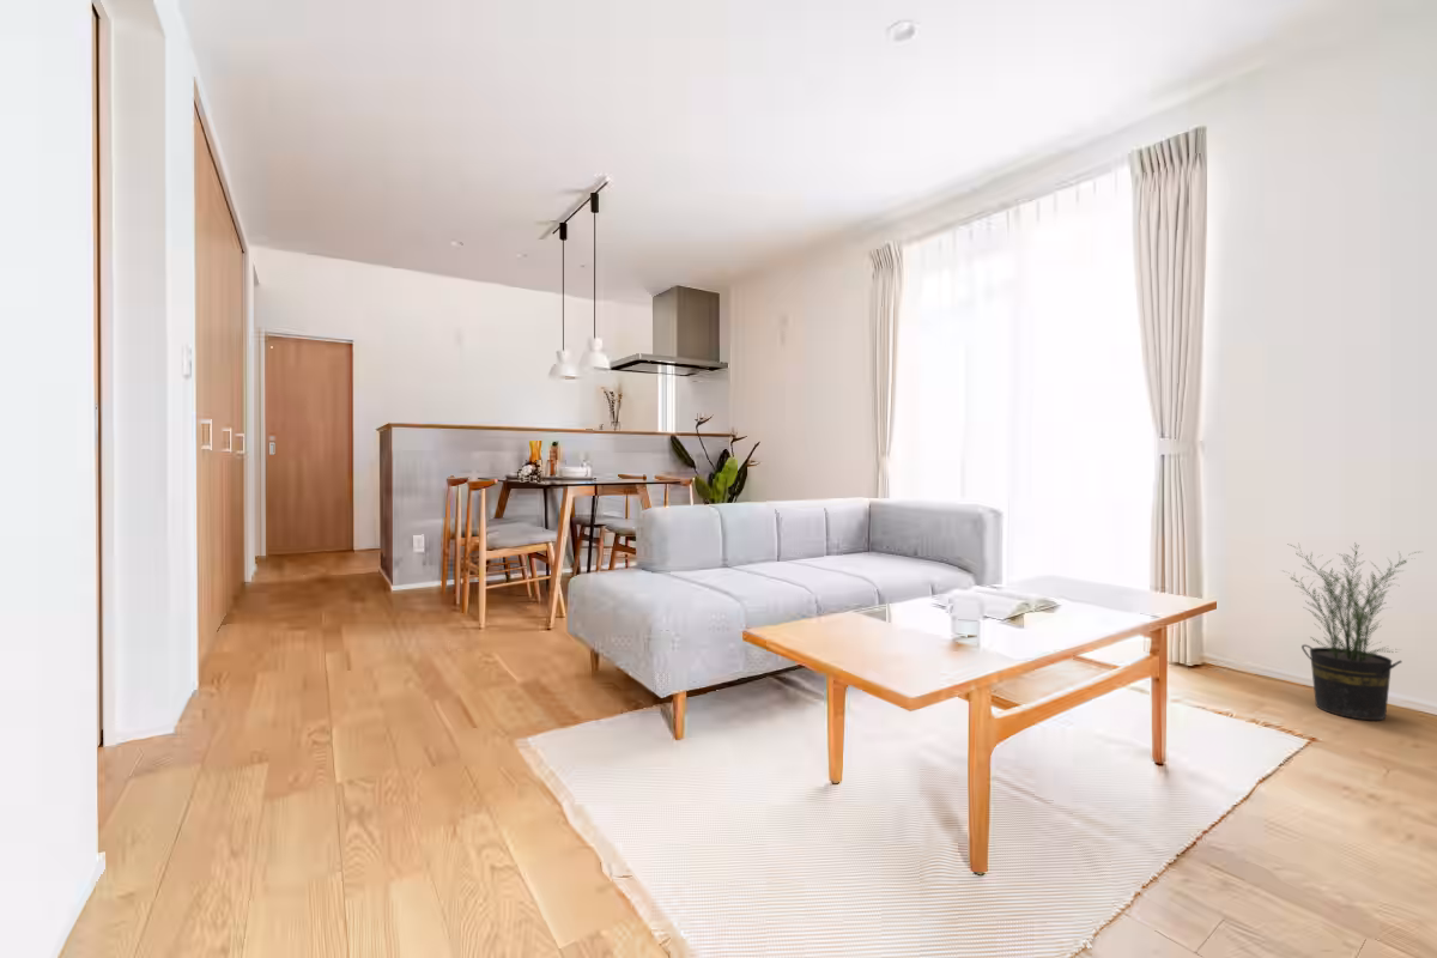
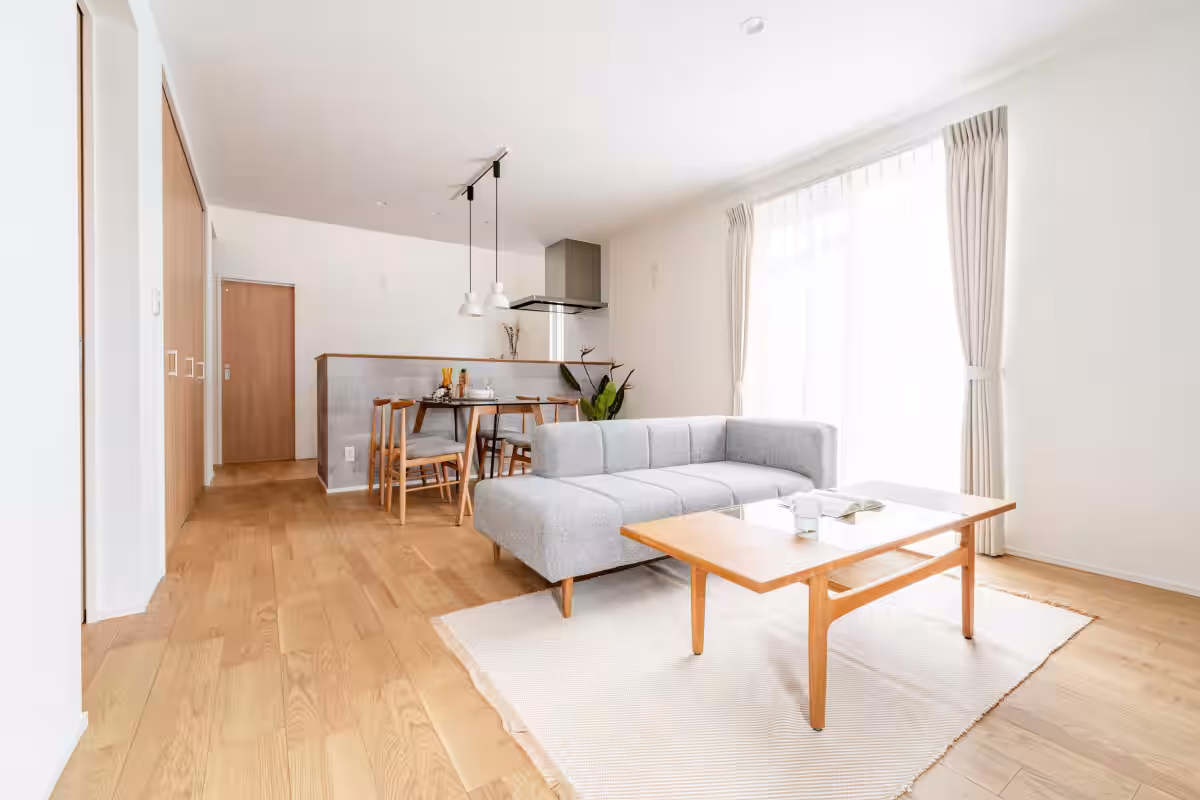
- potted plant [1280,542,1423,721]
